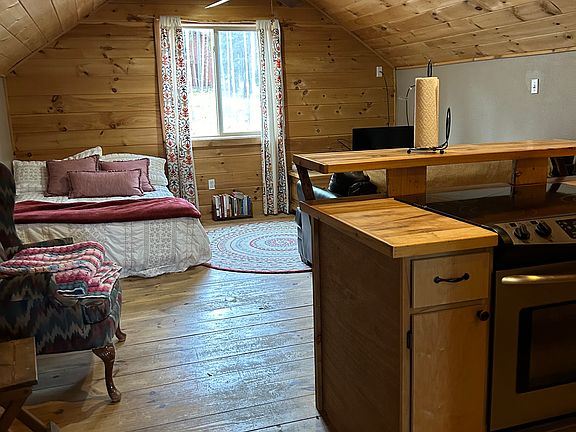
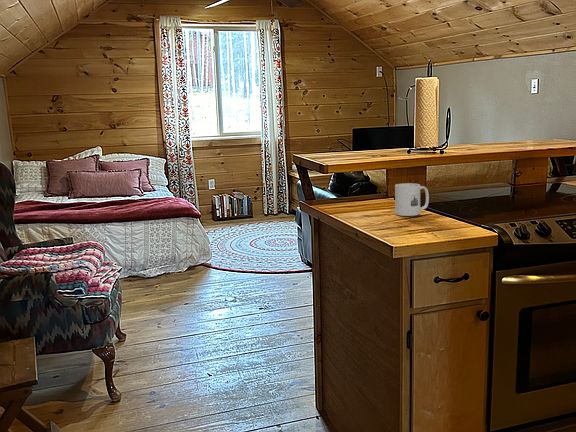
+ mug [394,182,430,217]
